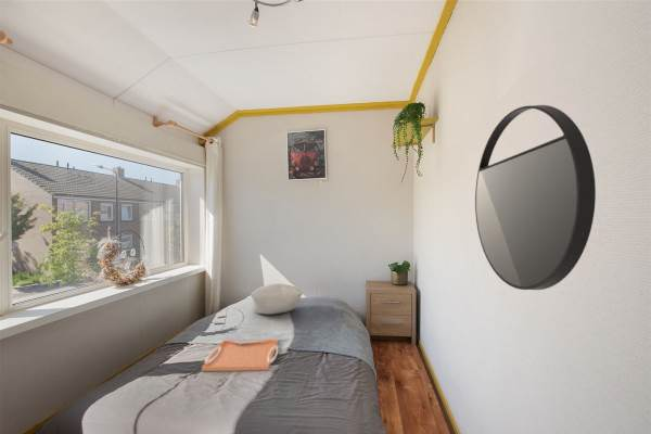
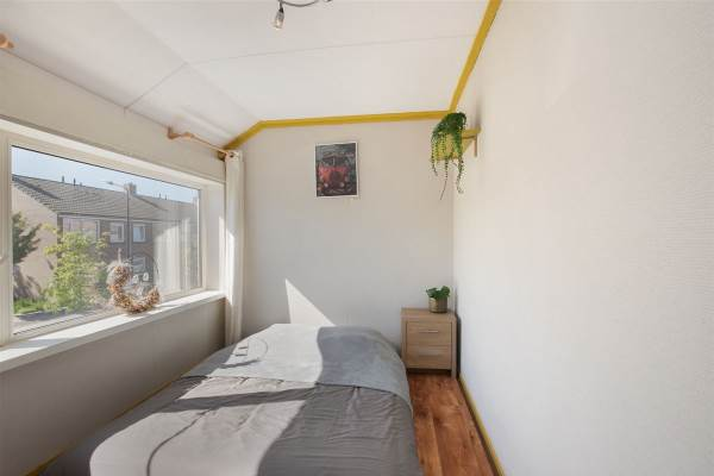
- home mirror [474,104,597,291]
- serving tray [201,339,279,372]
- pillow [250,282,303,316]
